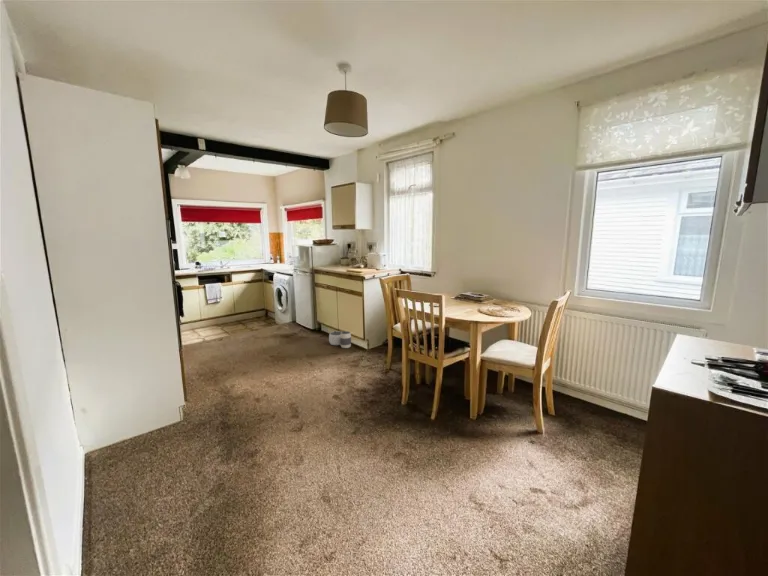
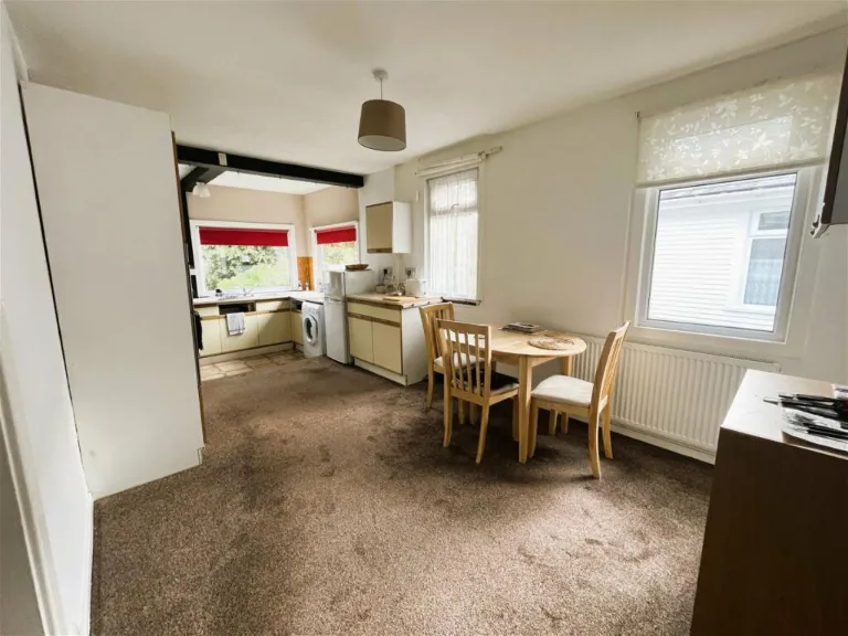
- waste basket [328,330,352,349]
